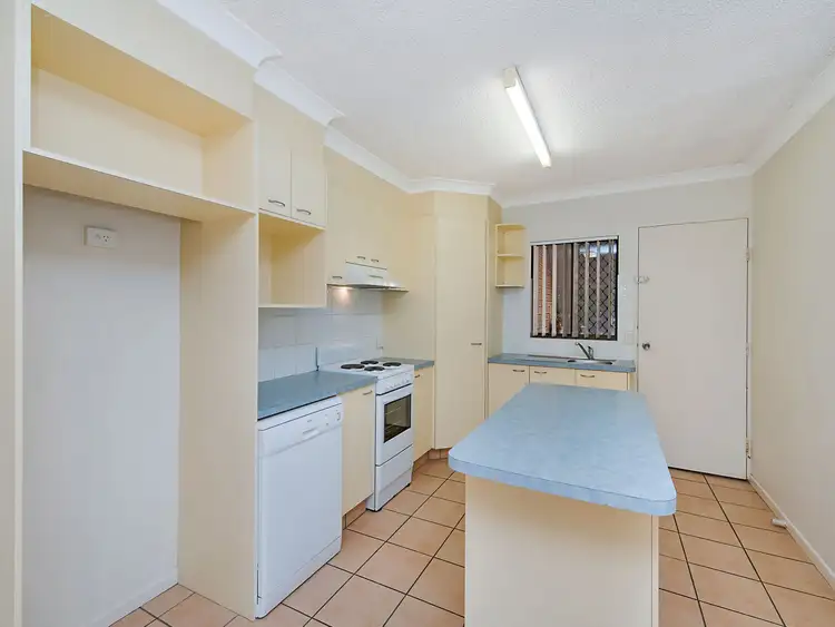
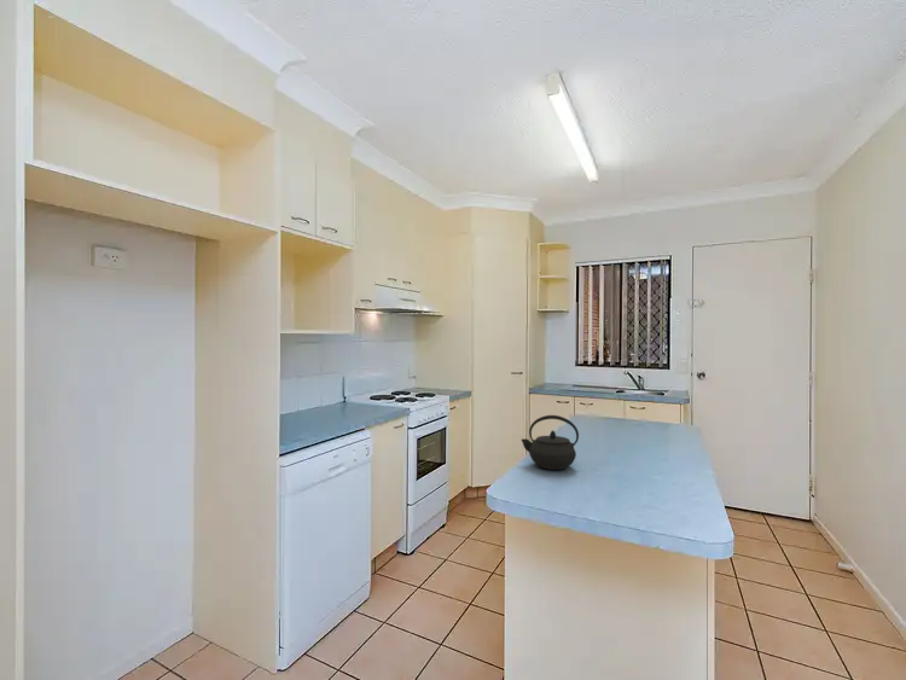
+ kettle [519,414,580,471]
